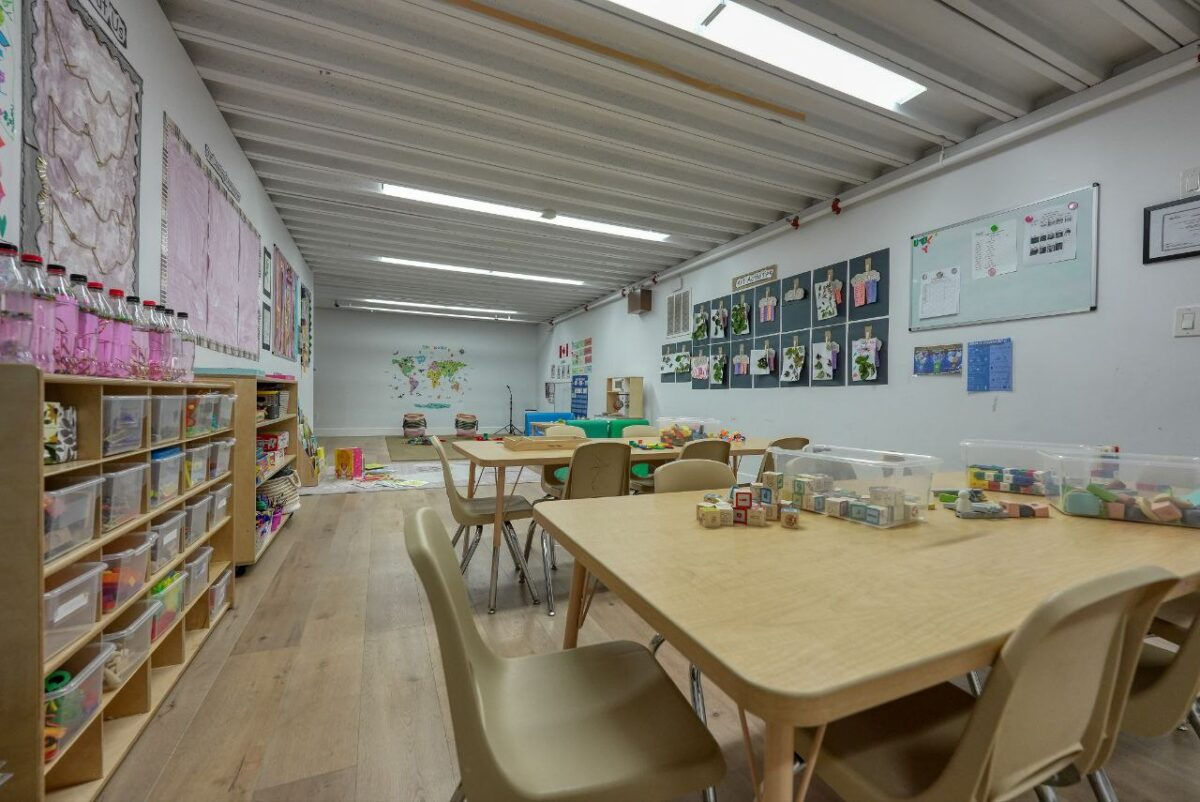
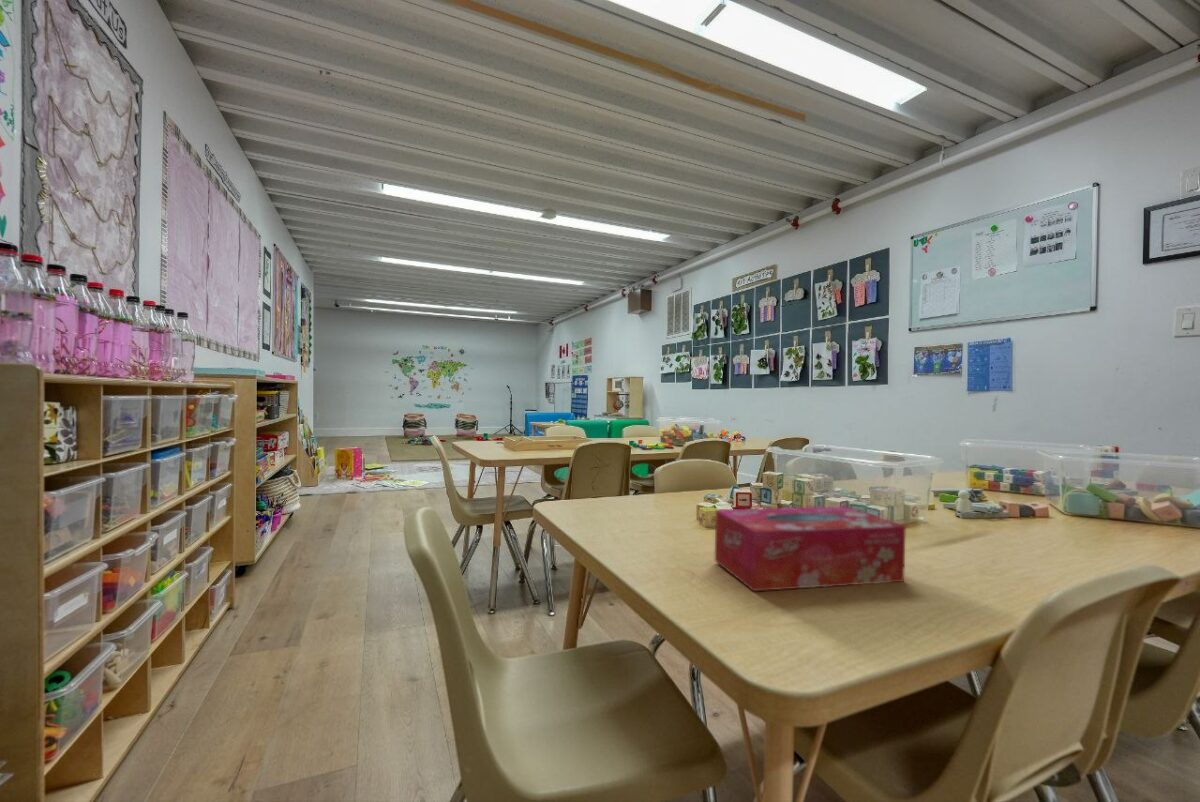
+ tissue box [714,505,907,592]
